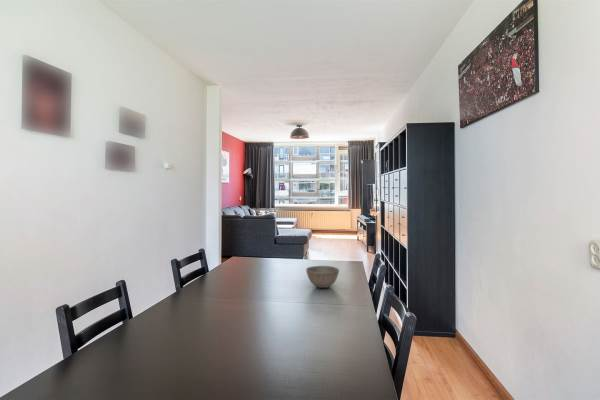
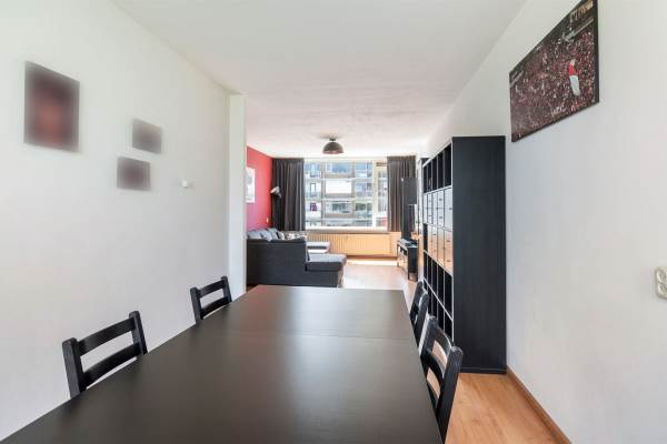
- bowl [305,265,340,289]
